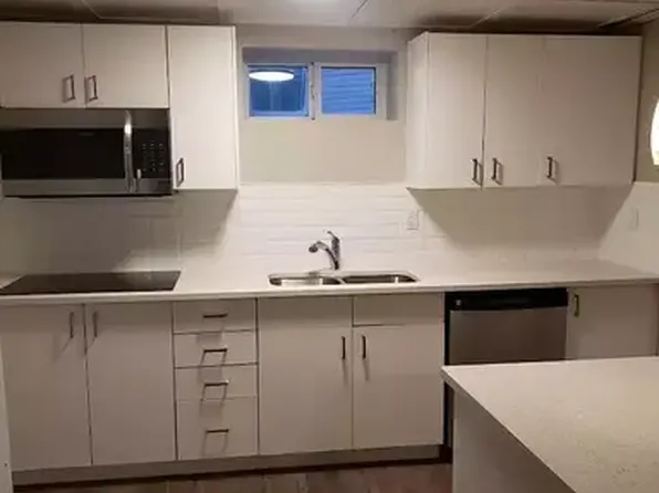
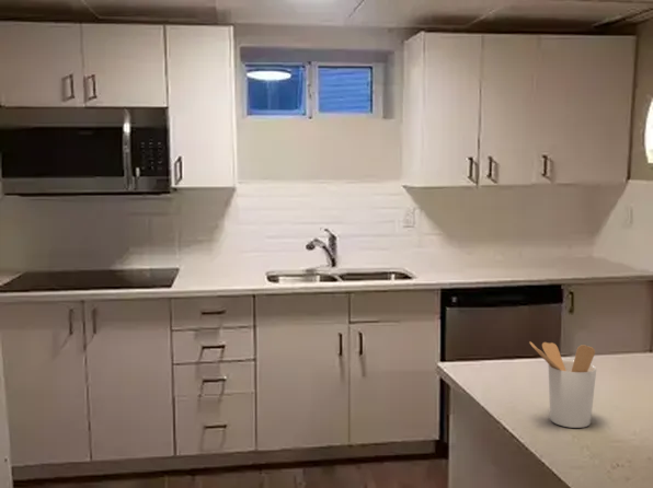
+ utensil holder [528,340,597,429]
